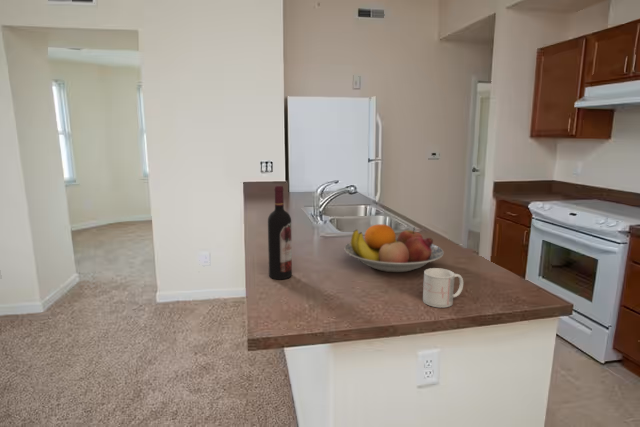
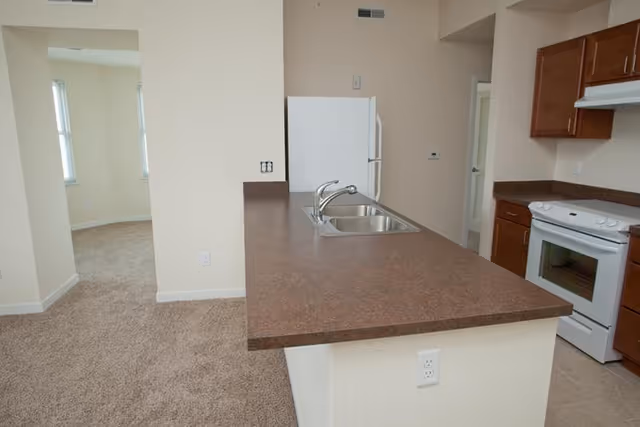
- mug [422,267,464,309]
- wine bottle [267,185,293,280]
- fruit bowl [344,223,445,273]
